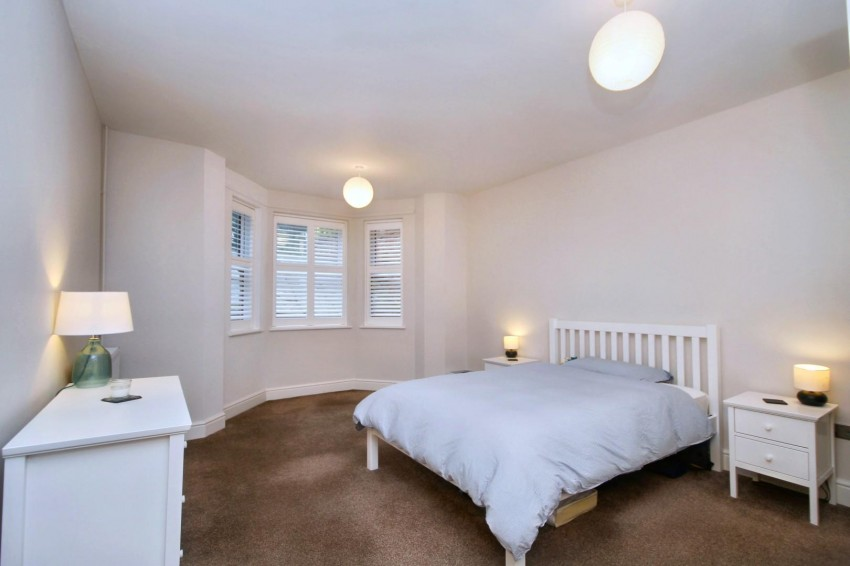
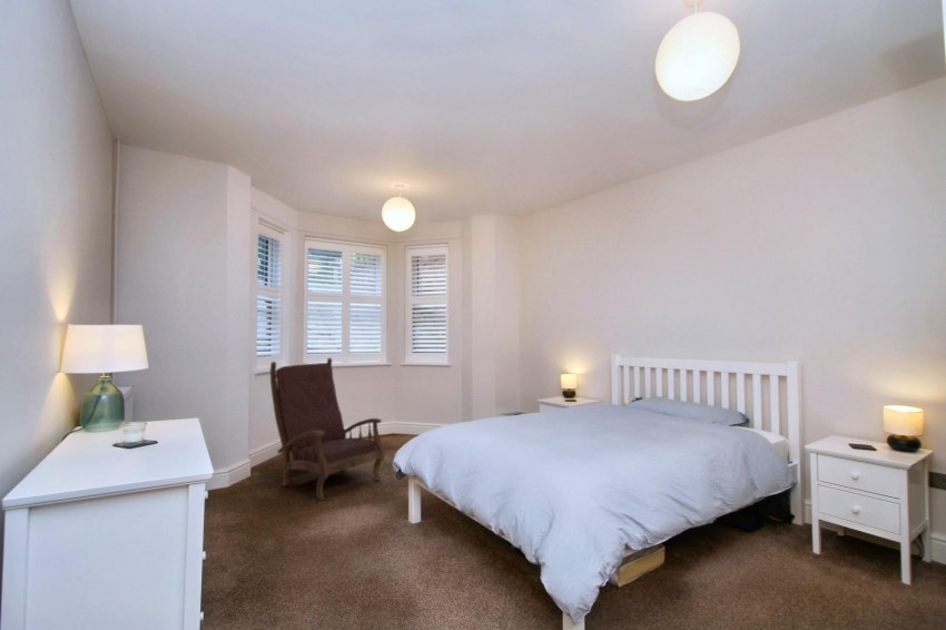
+ armchair [269,357,385,502]
